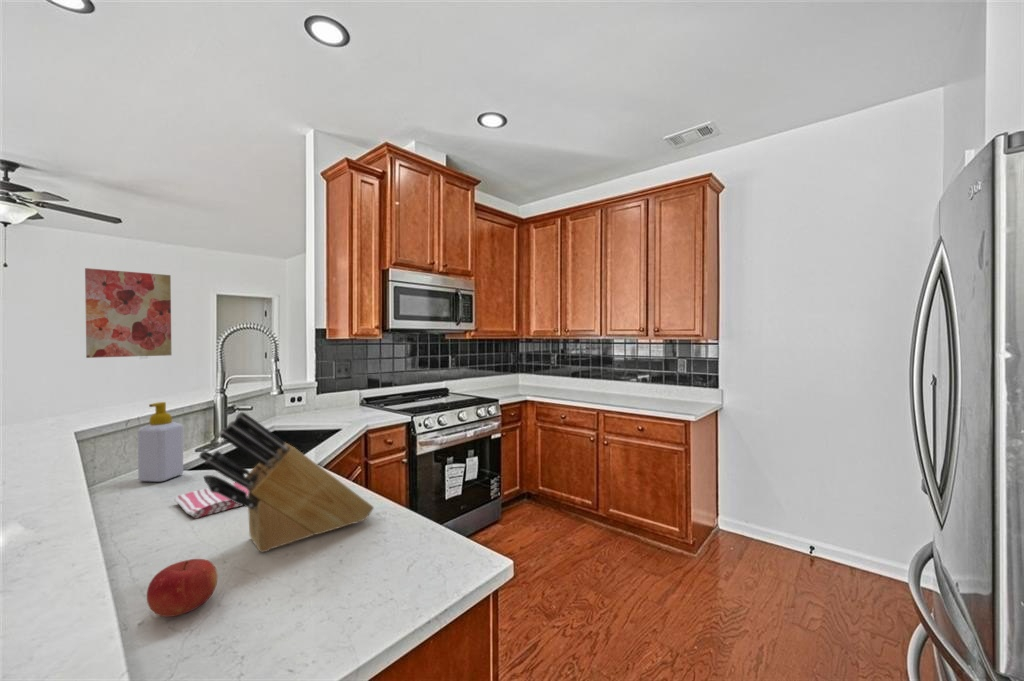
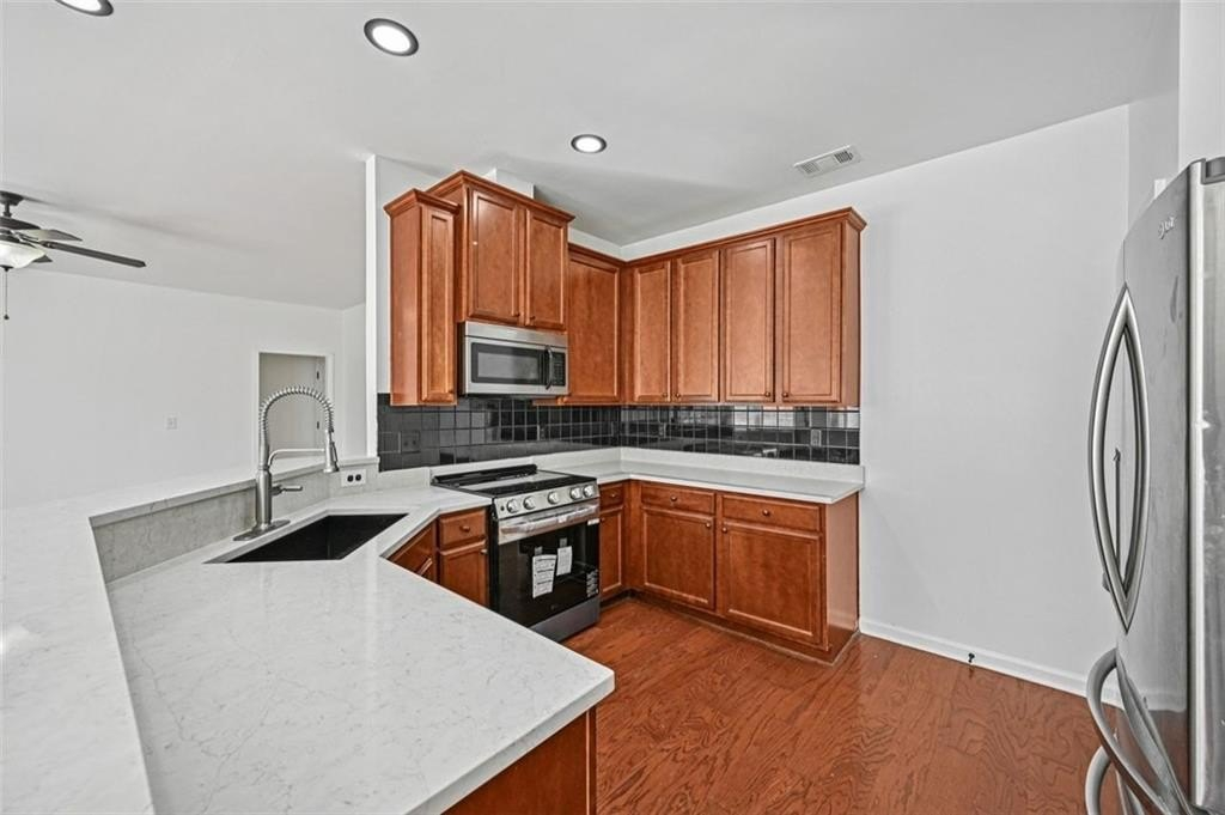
- knife block [198,411,375,553]
- soap bottle [137,401,184,483]
- wall art [84,267,173,359]
- dish towel [174,482,249,519]
- fruit [146,558,218,618]
